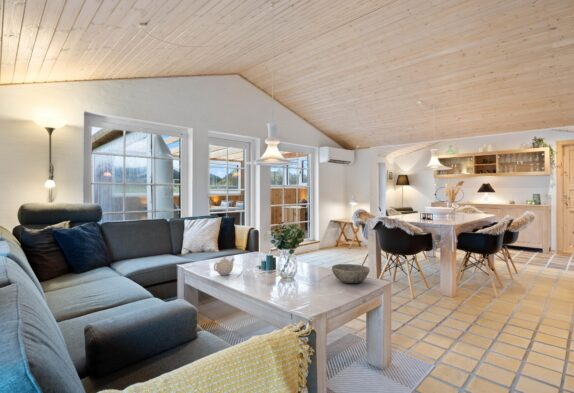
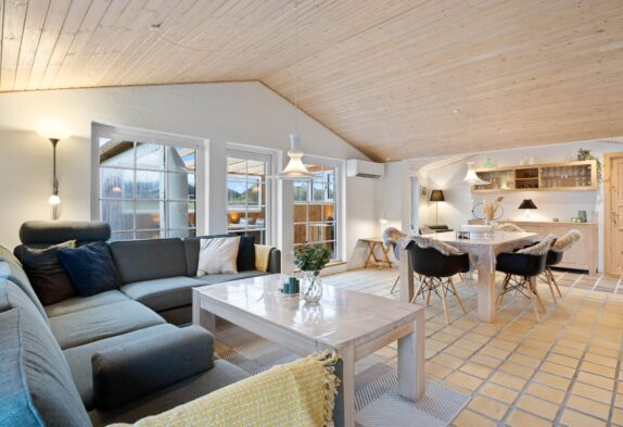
- teapot [213,255,236,276]
- bowl [331,263,371,284]
